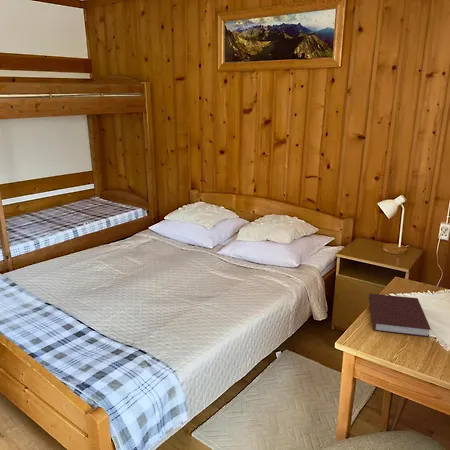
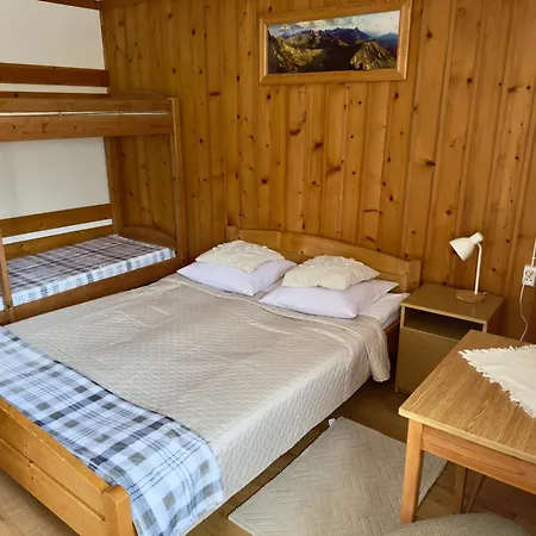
- notebook [368,293,432,338]
